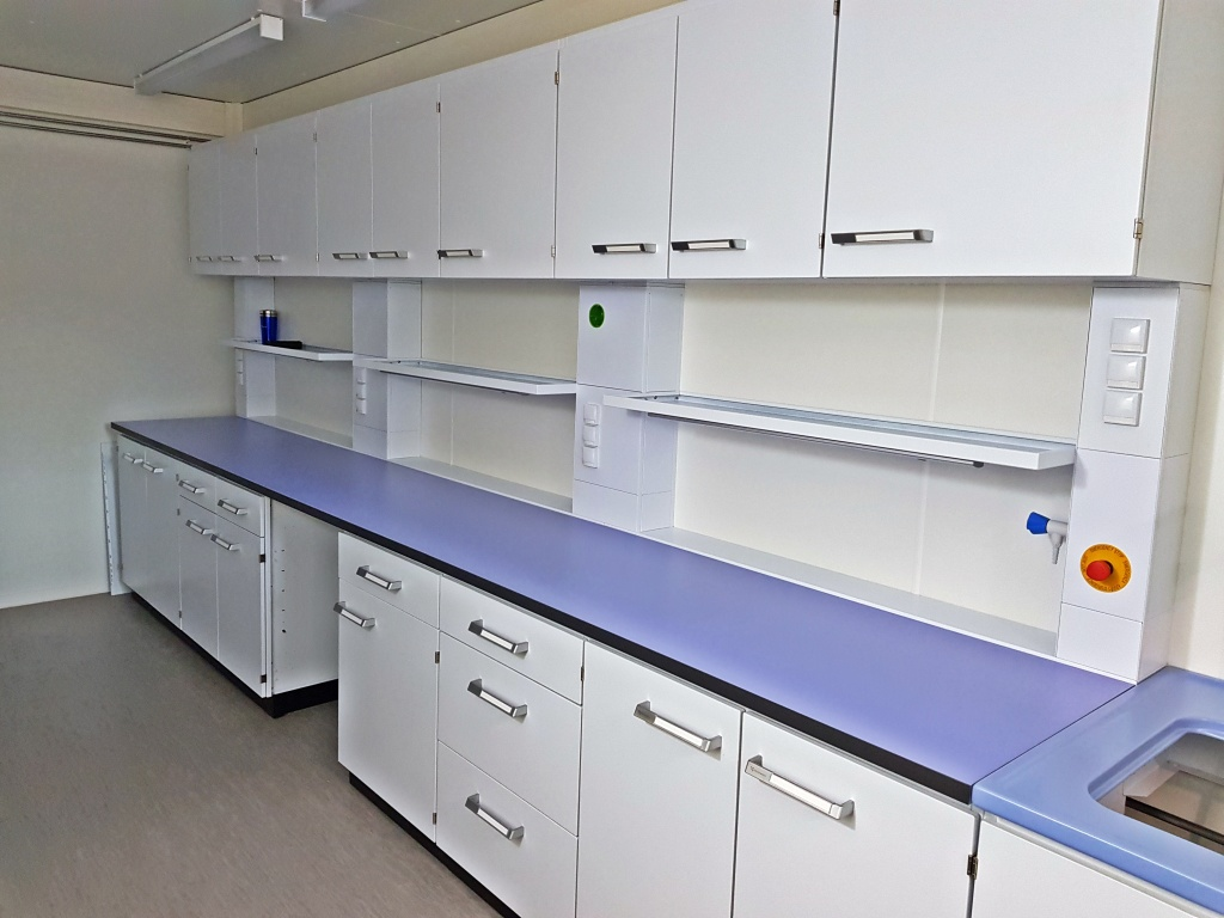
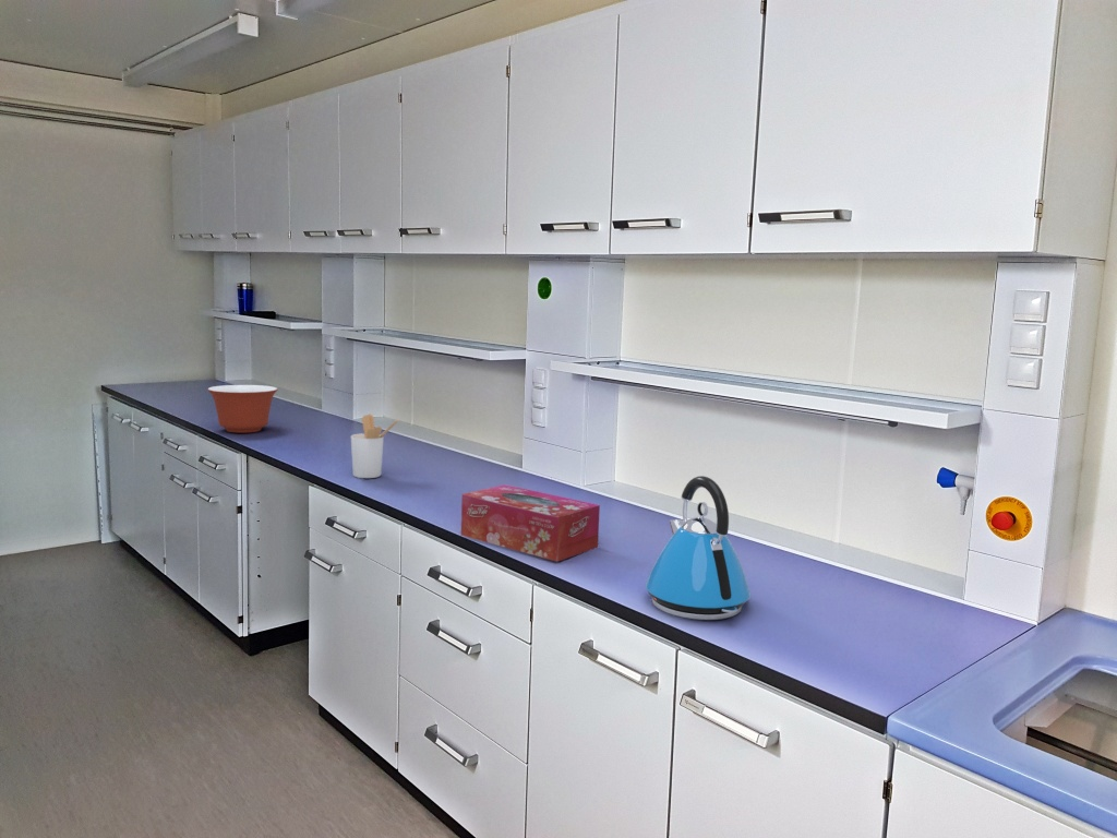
+ utensil holder [350,414,400,479]
+ kettle [645,475,752,621]
+ mixing bowl [206,384,279,434]
+ tissue box [460,483,601,563]
